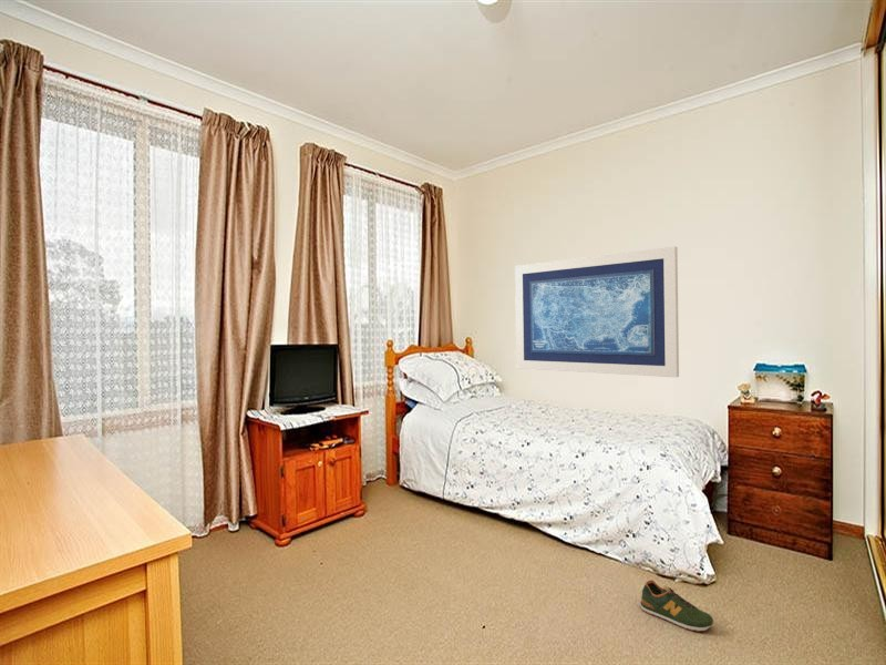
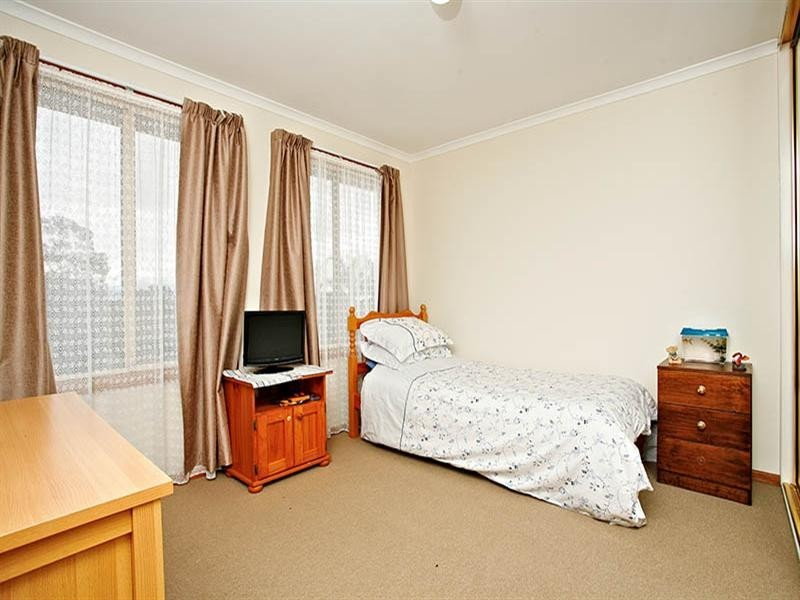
- shoe [639,579,714,633]
- wall art [514,245,680,378]
